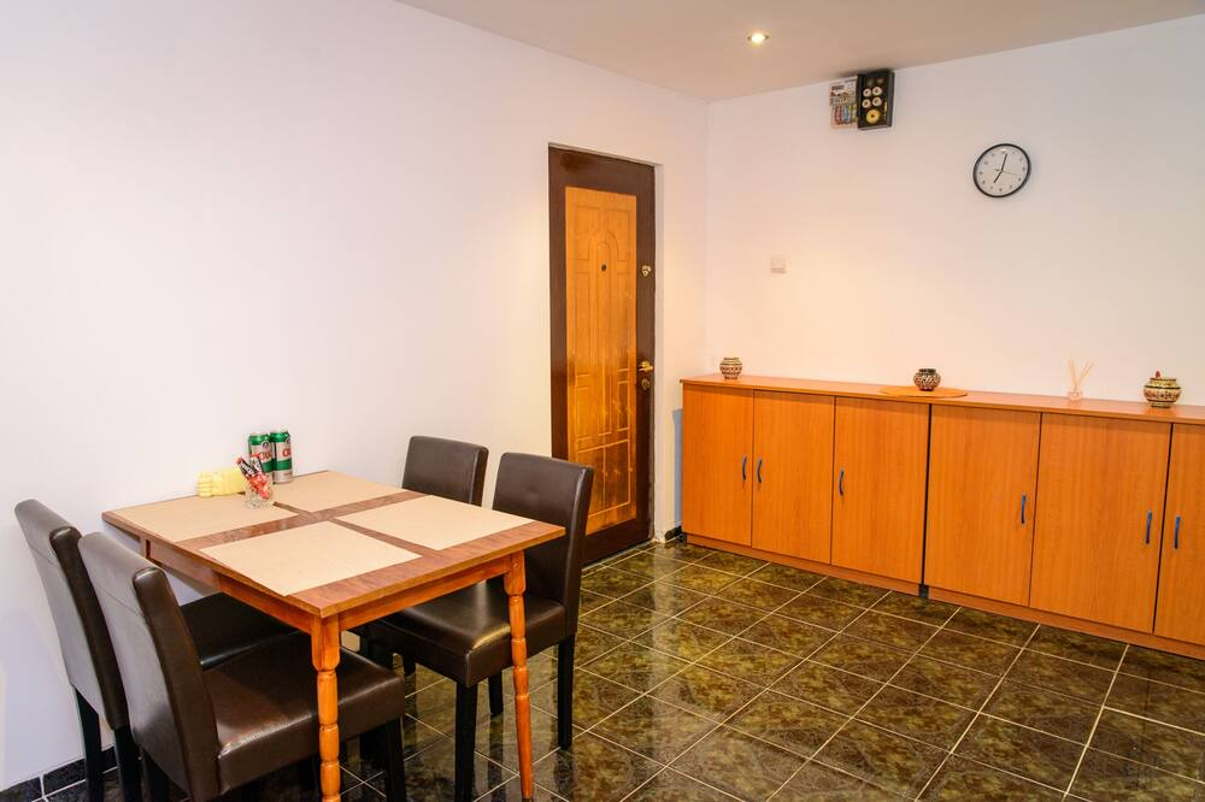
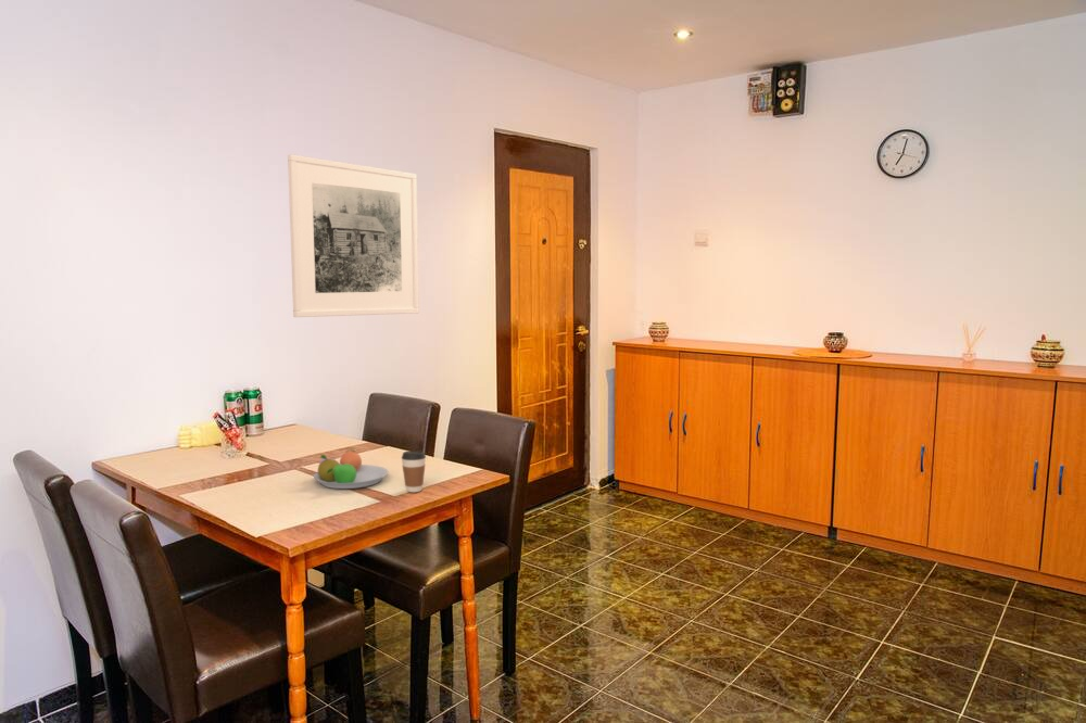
+ coffee cup [401,449,427,493]
+ fruit bowl [313,449,389,490]
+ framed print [287,153,420,318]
